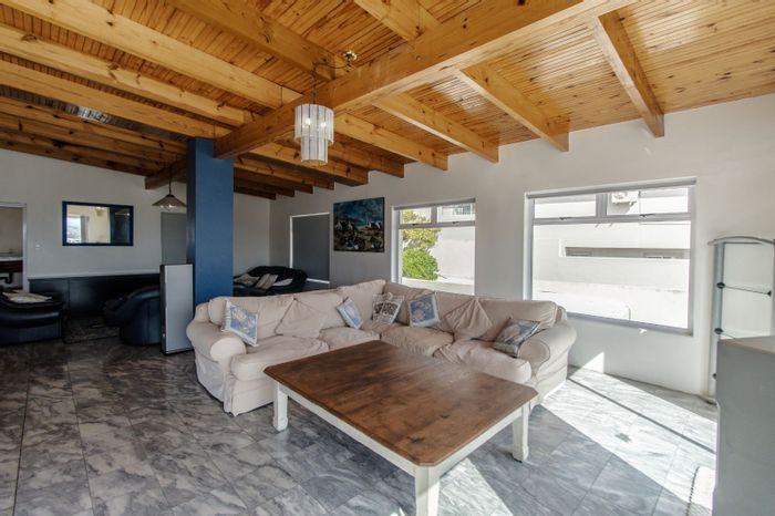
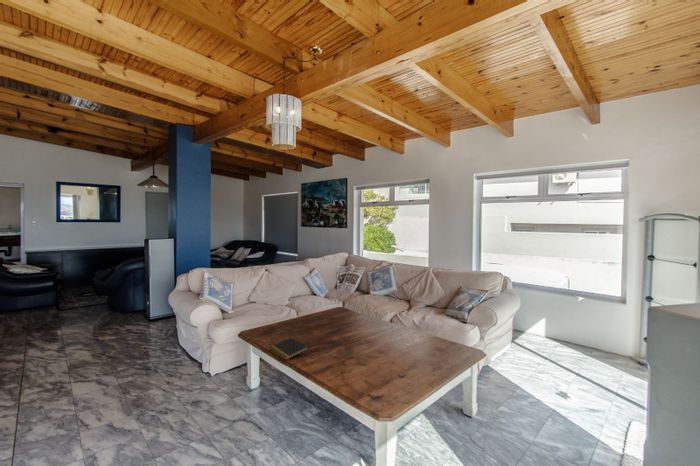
+ notepad [269,336,309,361]
